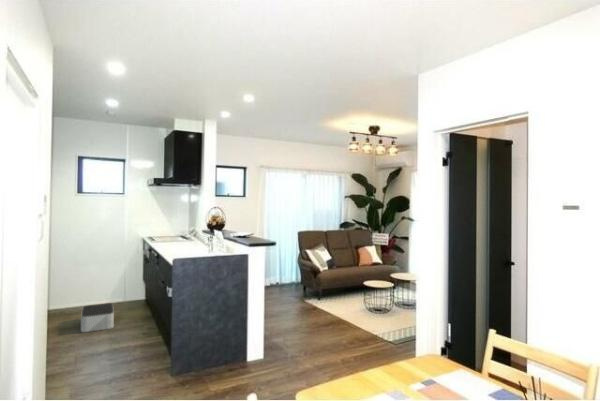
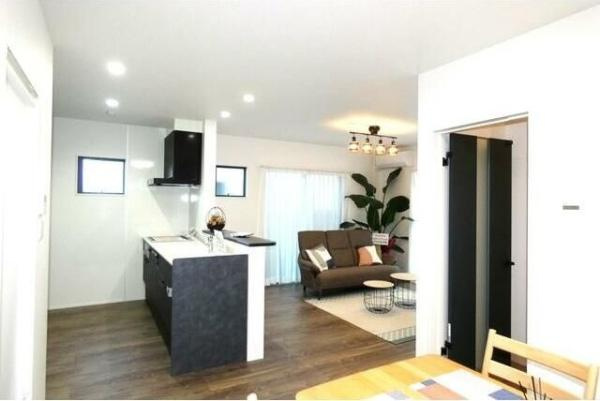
- storage bin [80,302,115,333]
